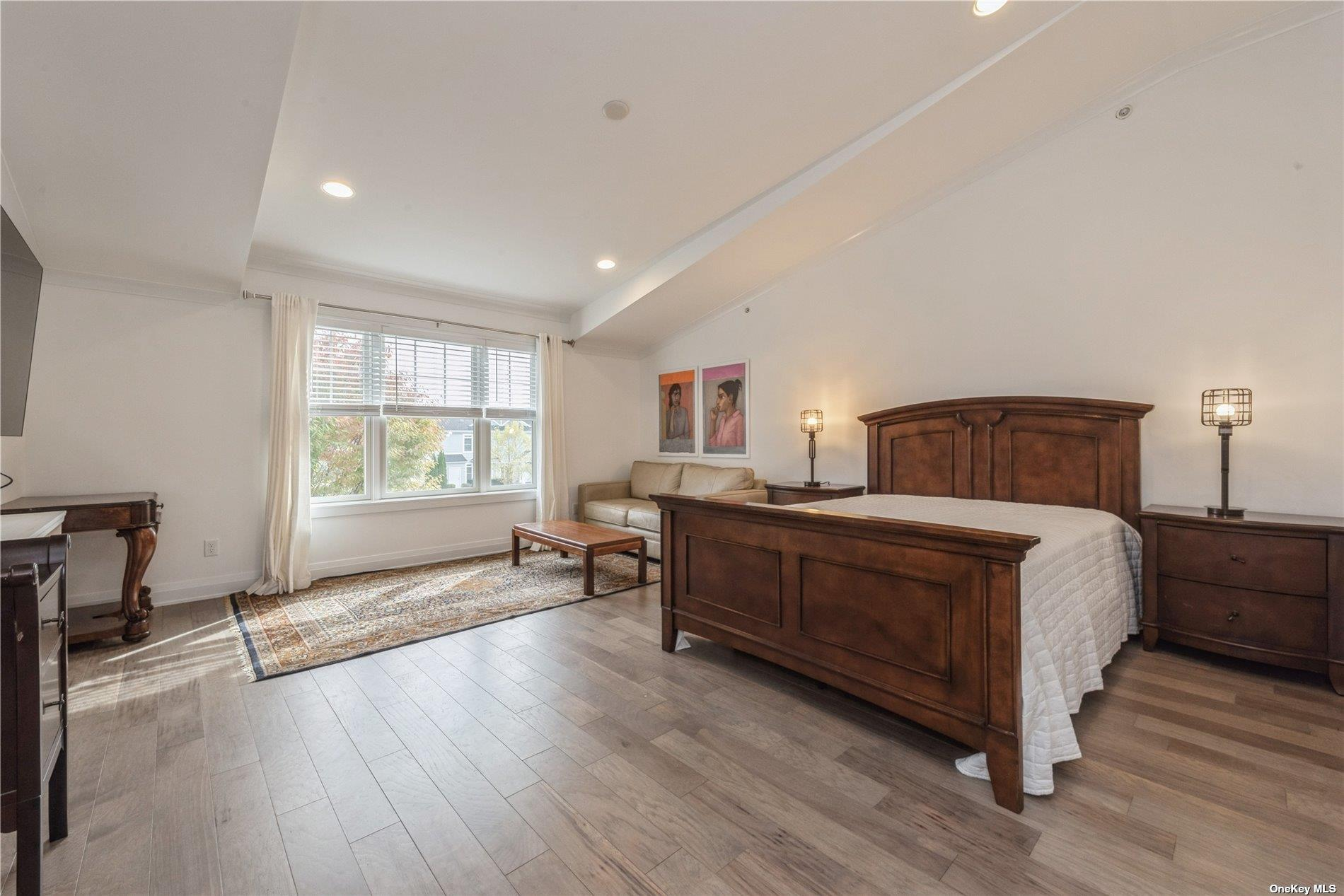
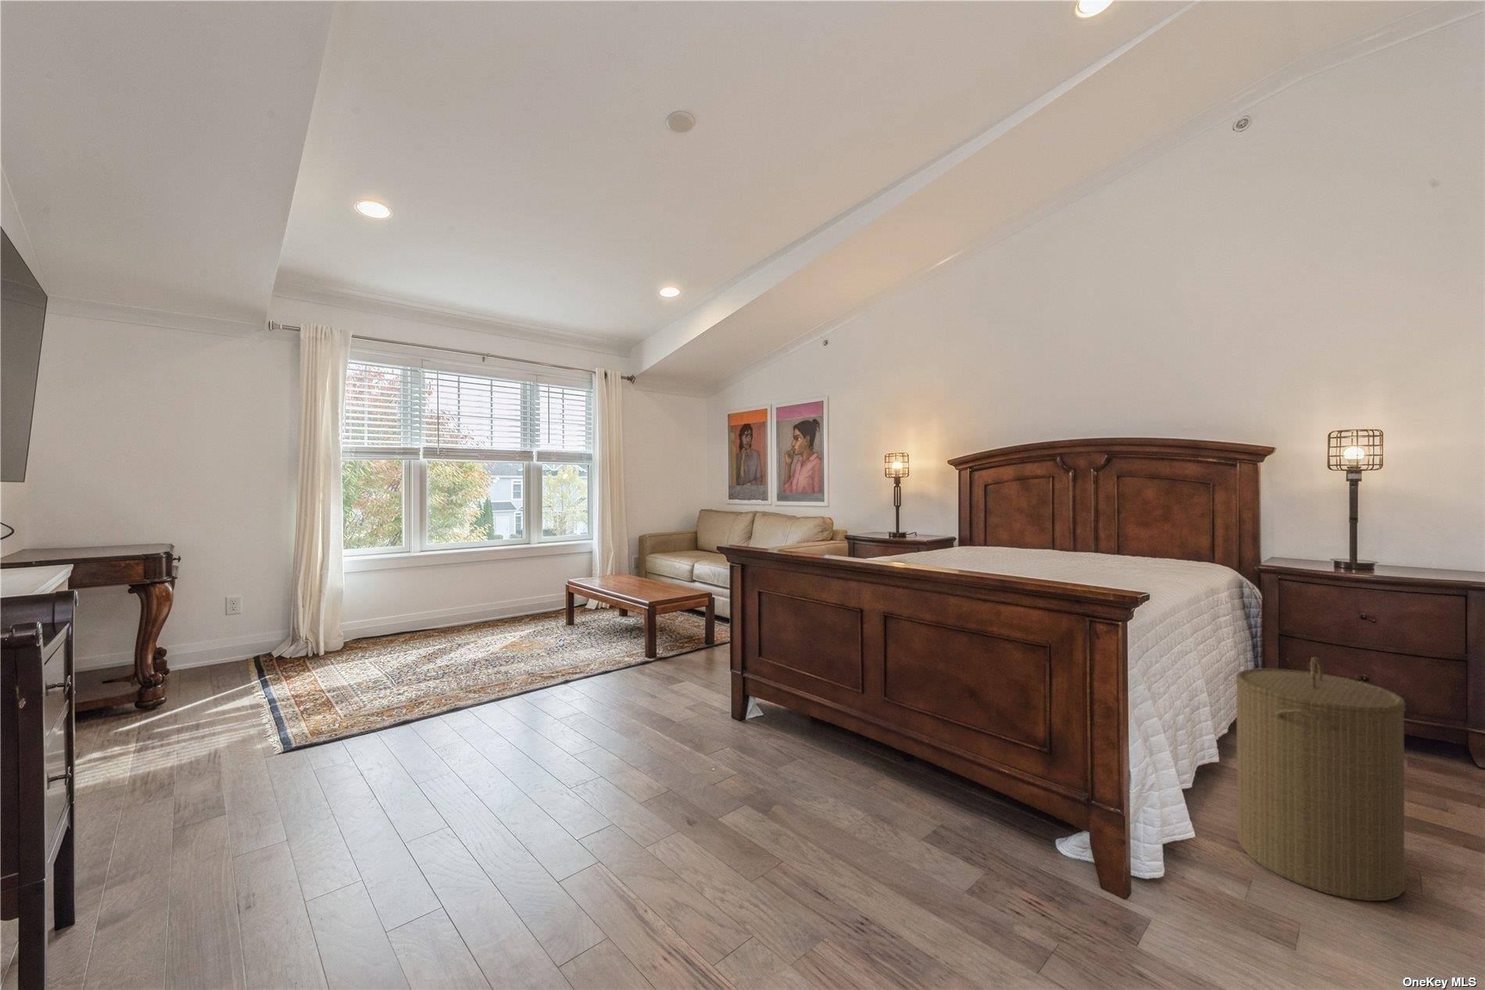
+ laundry hamper [1235,655,1407,902]
